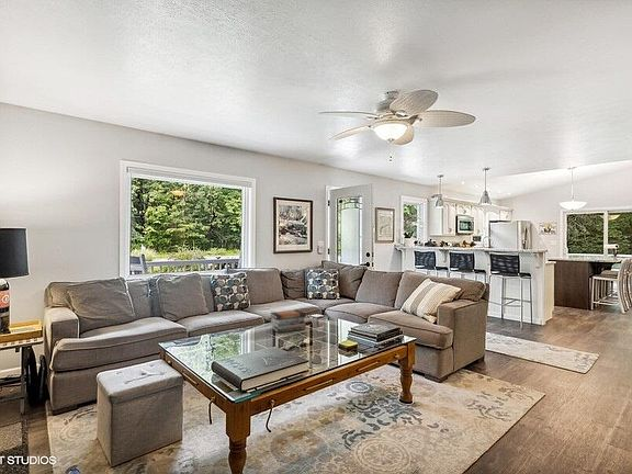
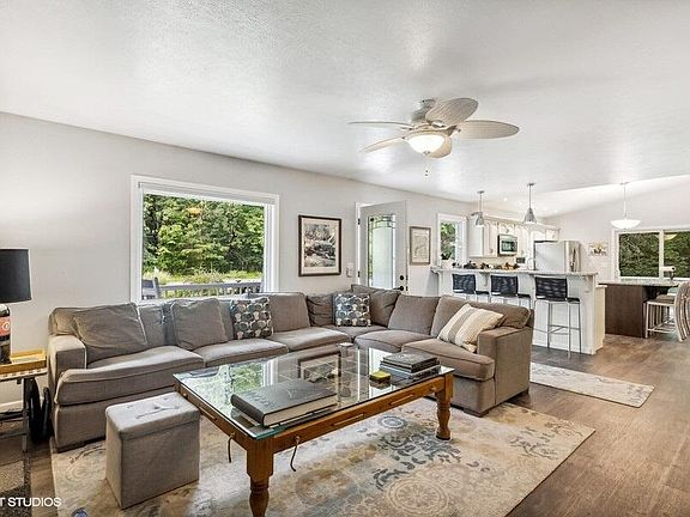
- book stack [269,308,307,334]
